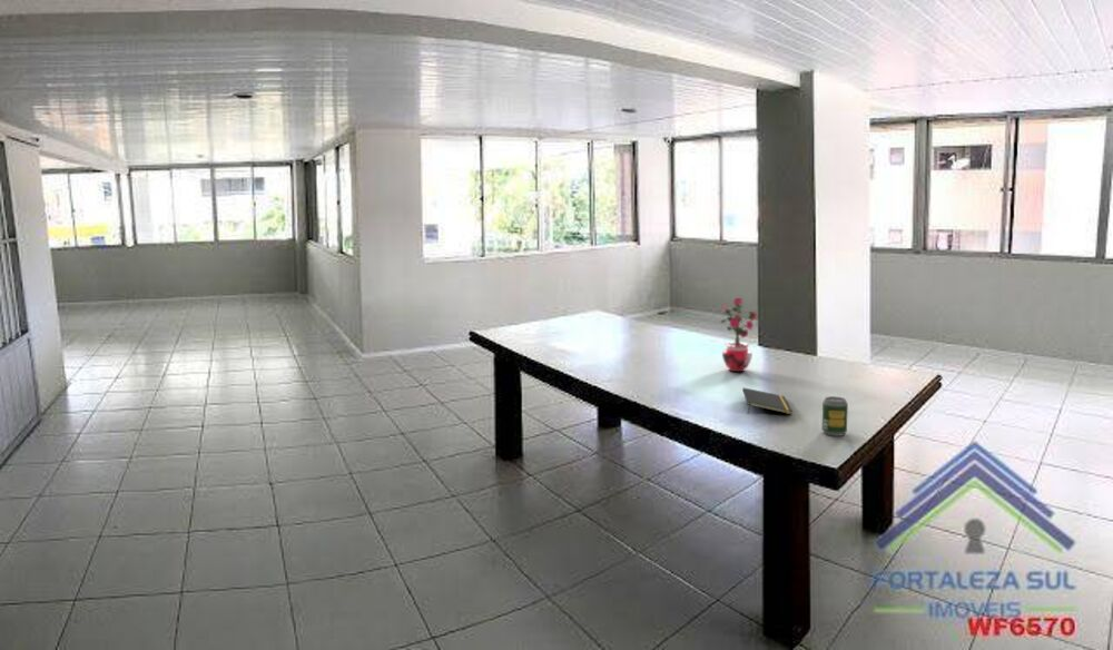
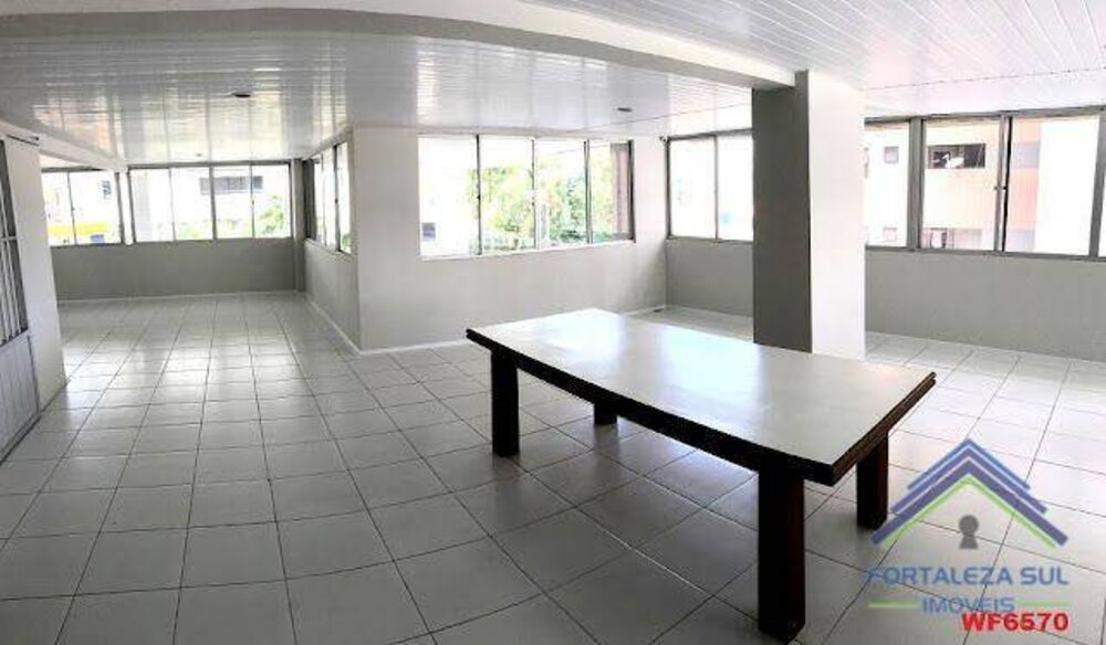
- notepad [741,386,794,415]
- potted plant [713,297,758,373]
- soda can [821,395,849,437]
